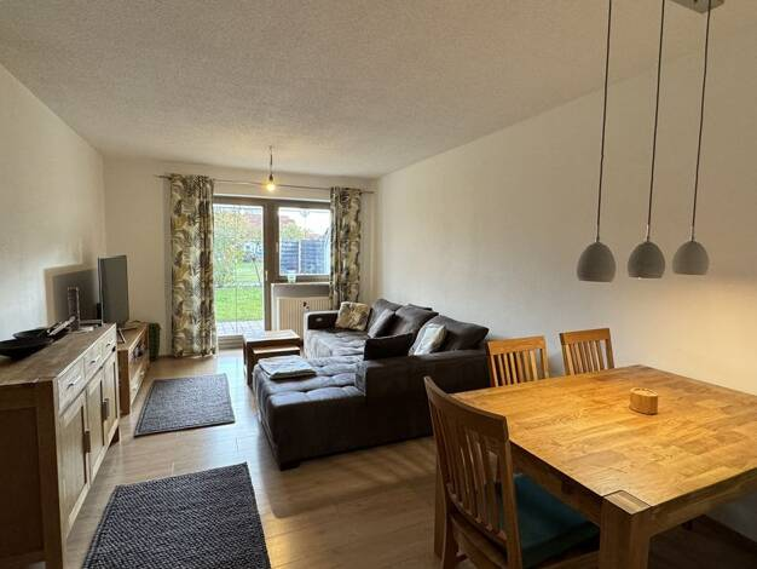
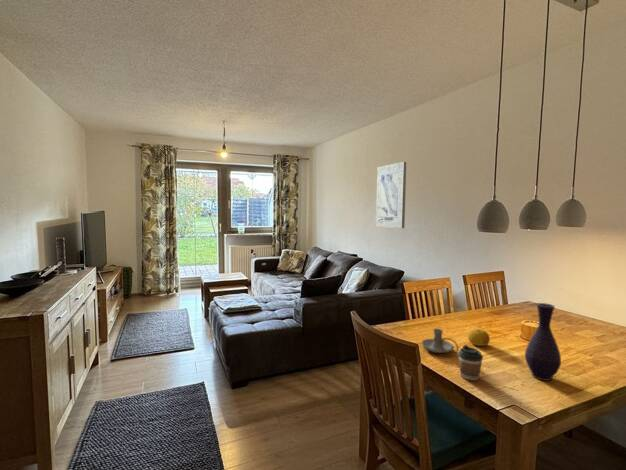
+ vase [524,302,562,382]
+ wall art [375,161,407,229]
+ fruit [467,328,491,347]
+ candle holder [421,328,459,354]
+ coffee cup [457,344,484,381]
